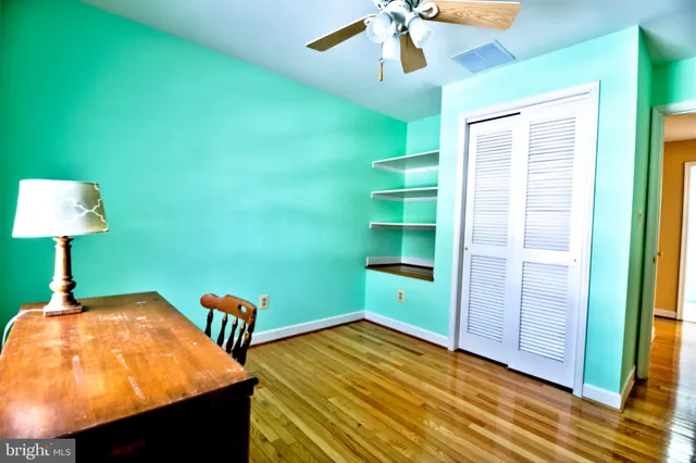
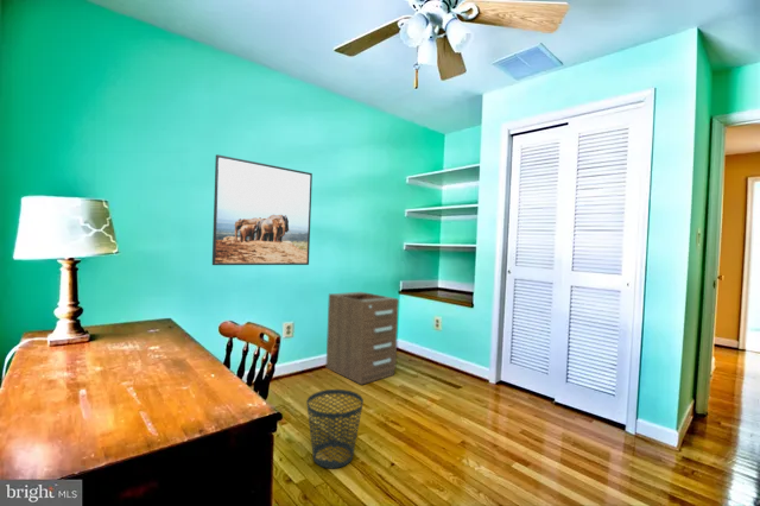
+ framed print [211,153,314,266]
+ filing cabinet [325,291,400,386]
+ wastebasket [305,388,365,469]
